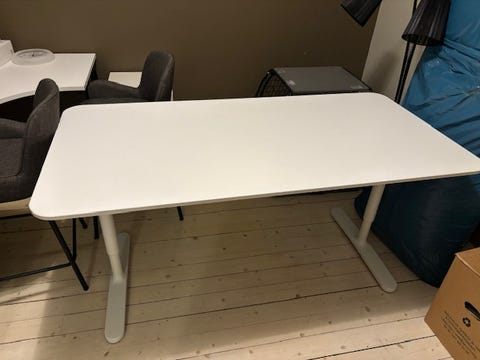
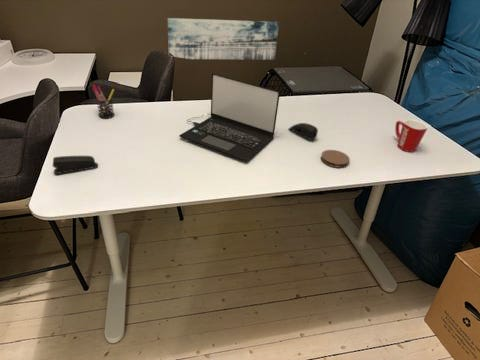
+ laptop [178,73,281,162]
+ wall art [167,17,280,61]
+ computer mouse [288,122,319,141]
+ coaster [320,149,351,169]
+ stapler [52,155,99,175]
+ pen holder [91,84,115,119]
+ mug [394,119,429,153]
